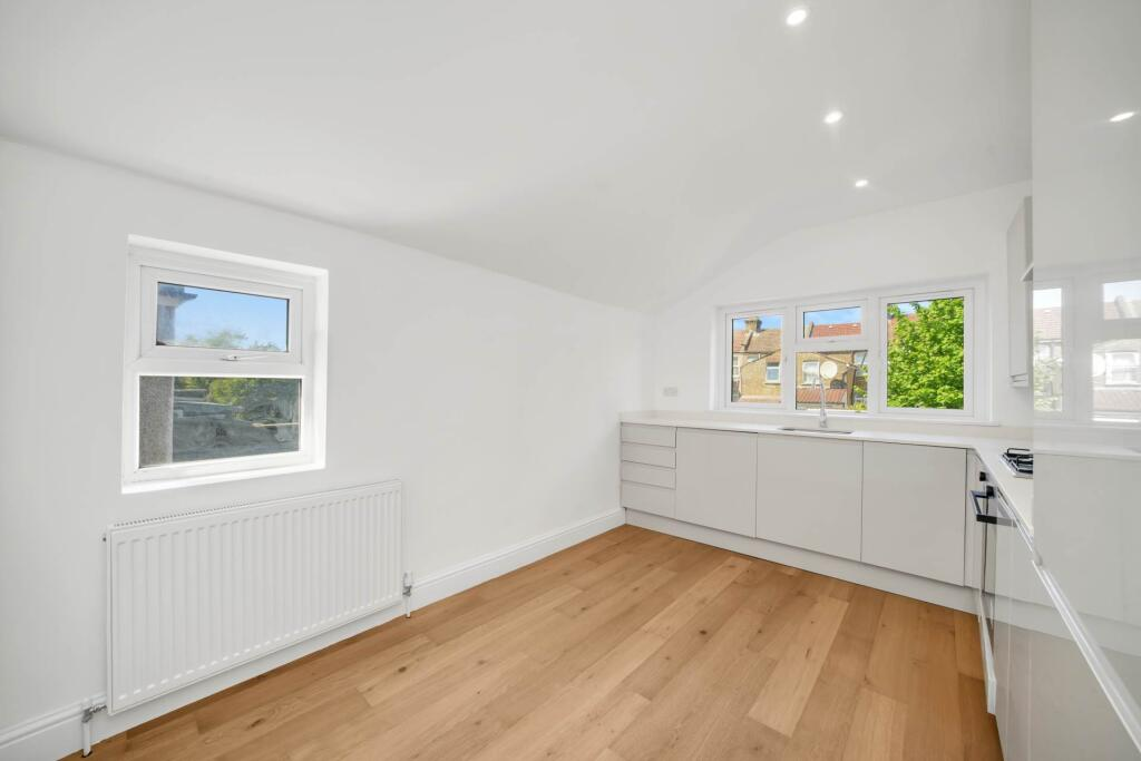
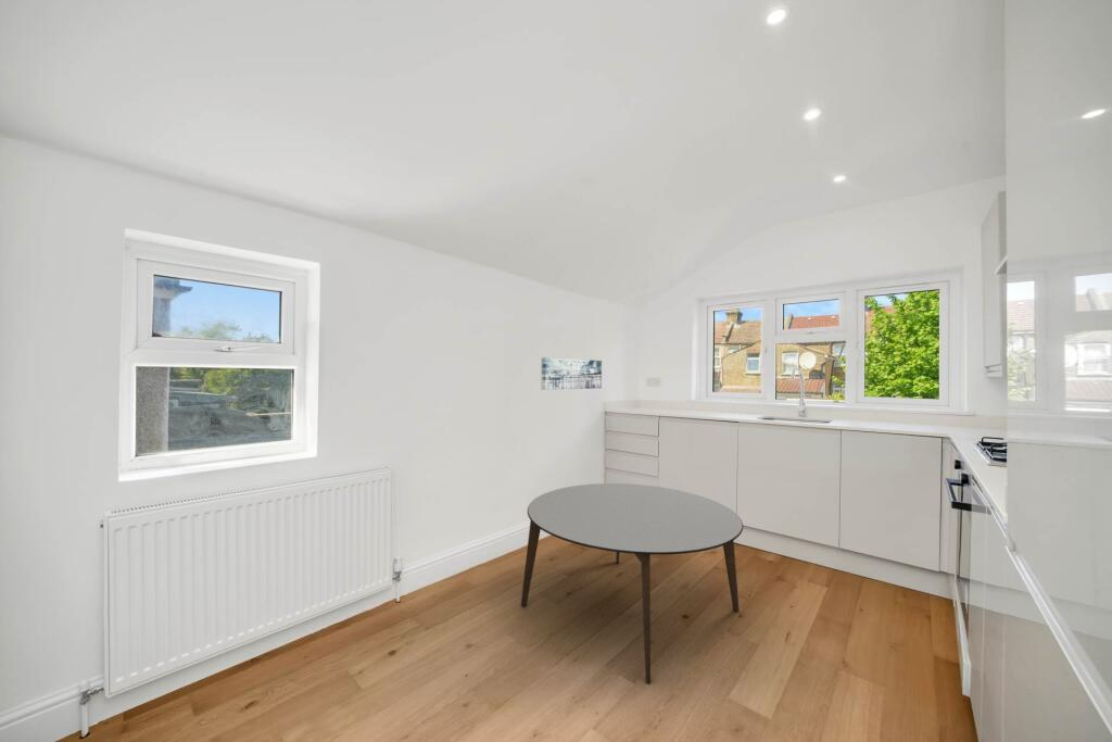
+ wall art [540,356,603,391]
+ dining table [520,482,744,684]
